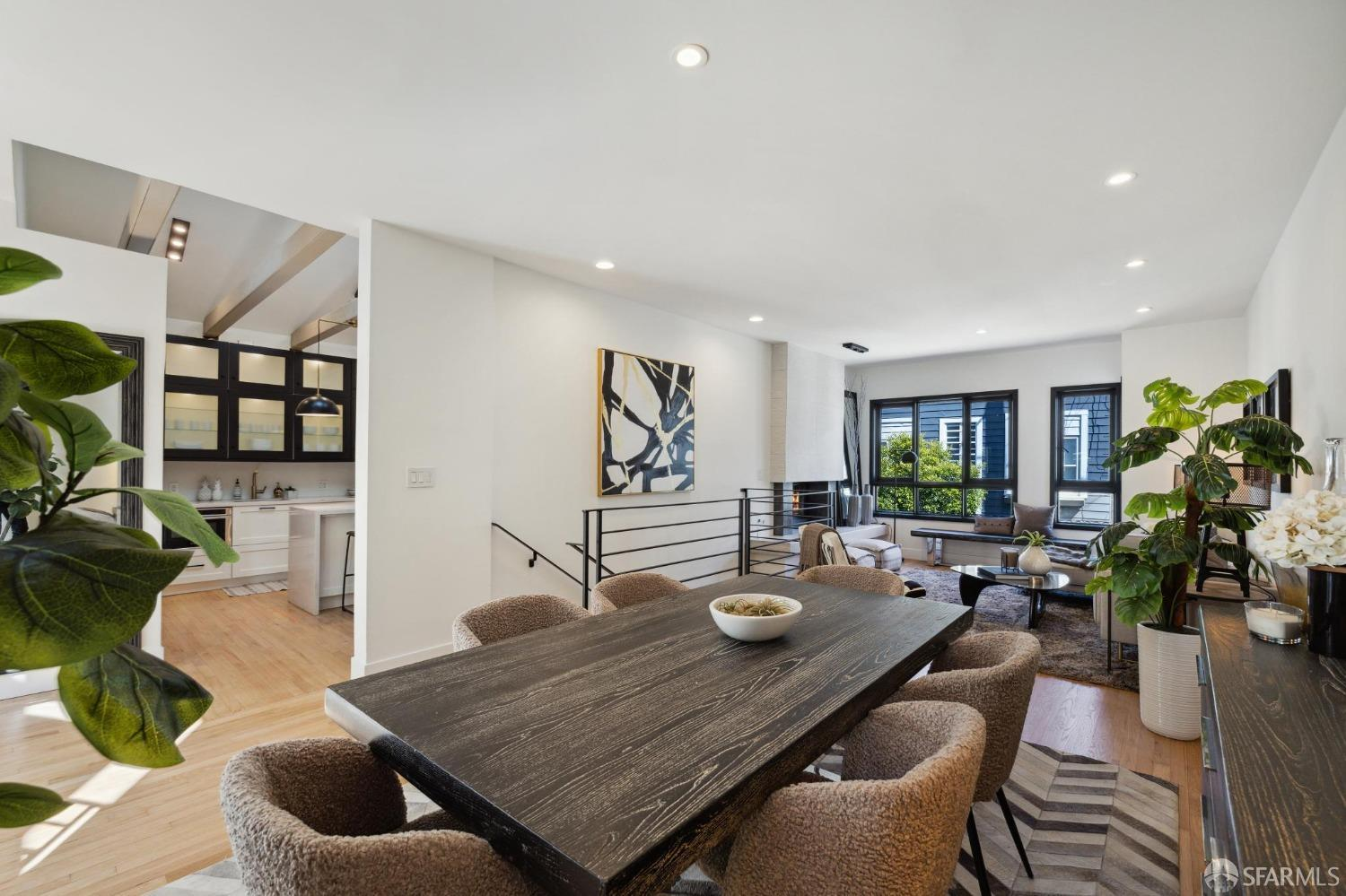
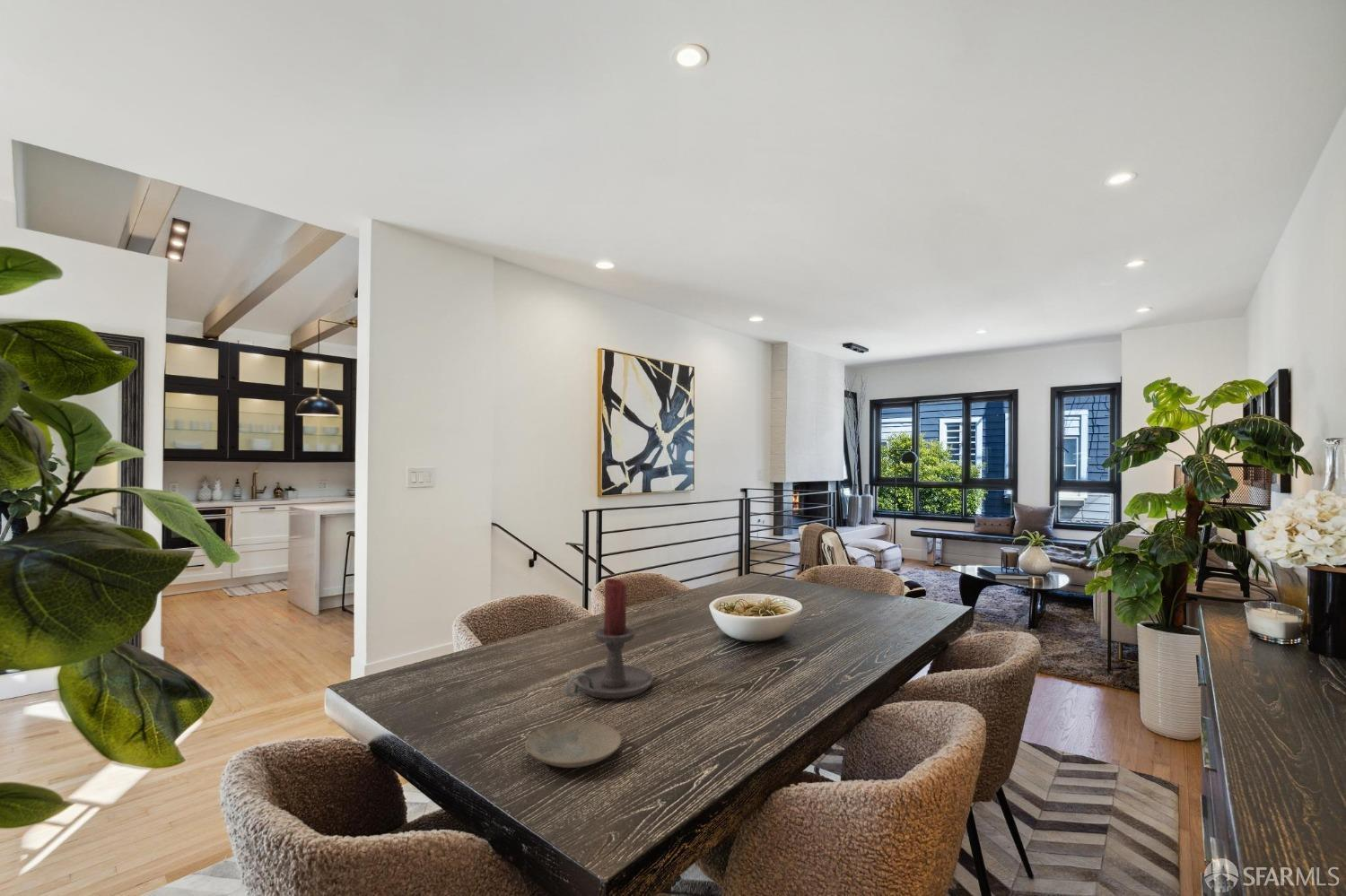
+ plate [524,719,623,769]
+ candle holder [564,578,654,700]
